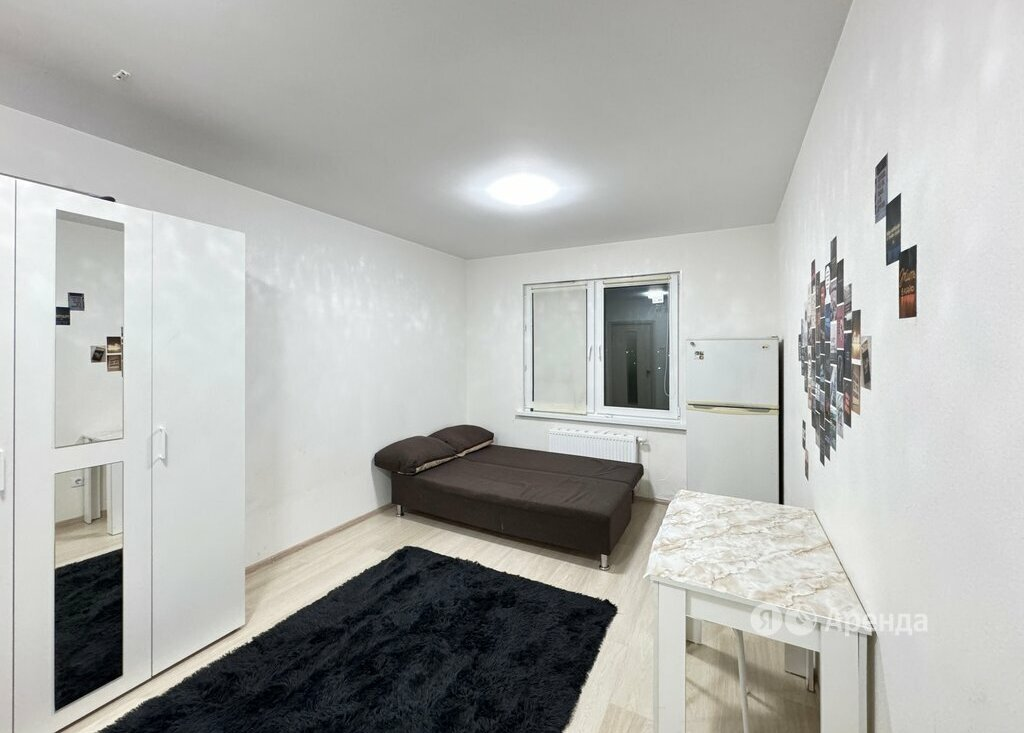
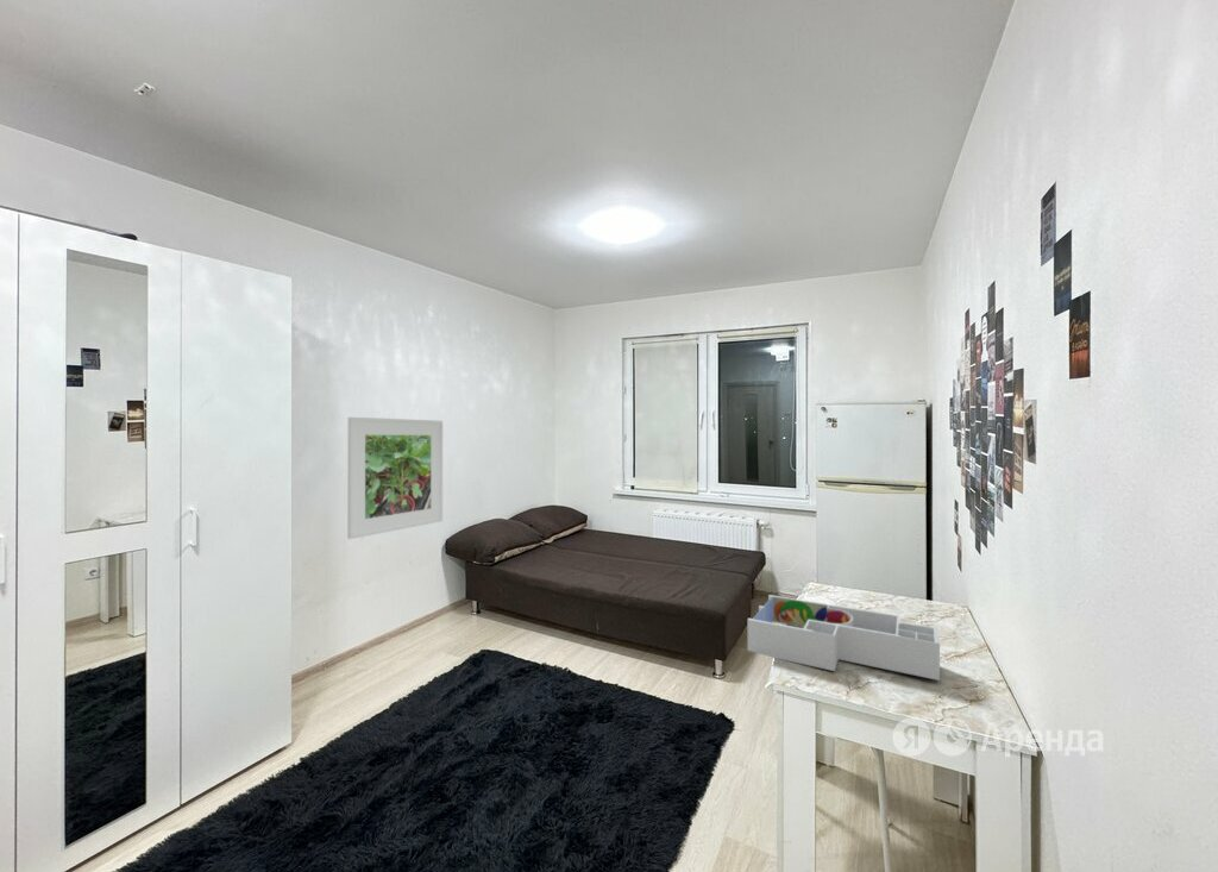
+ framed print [346,416,444,540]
+ desk organizer [747,594,941,682]
